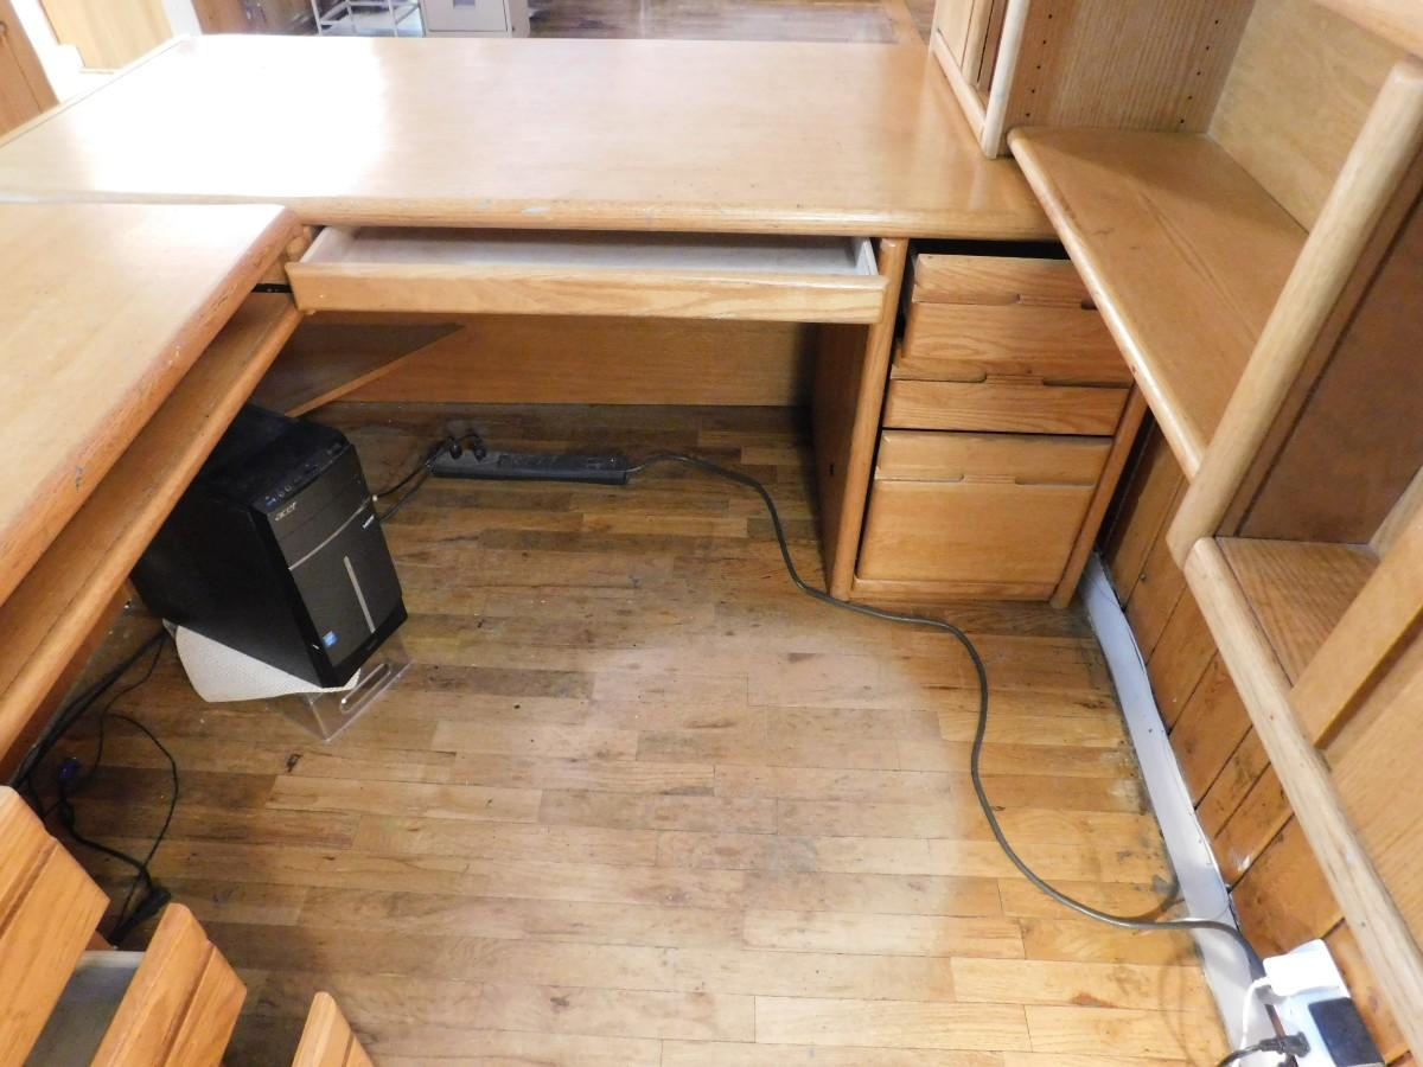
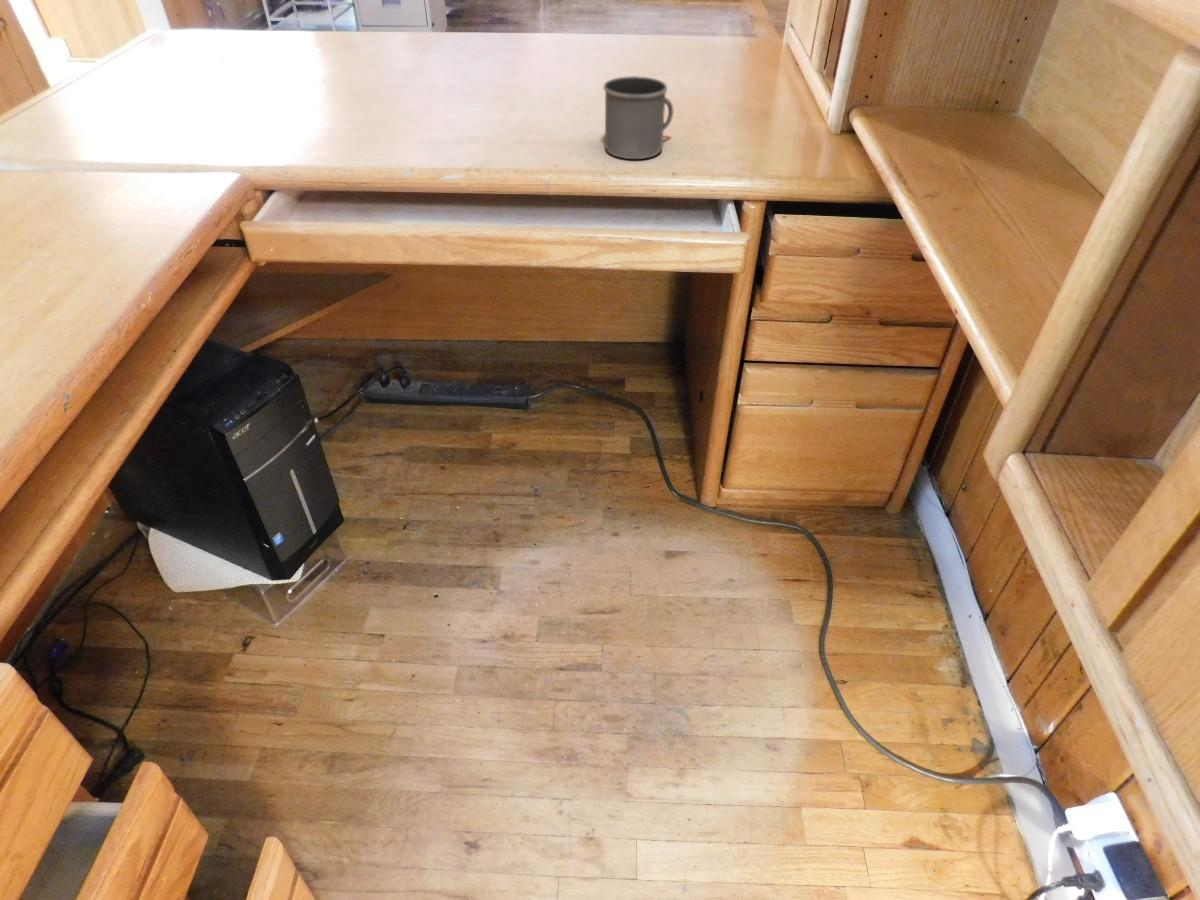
+ mug [602,75,674,160]
